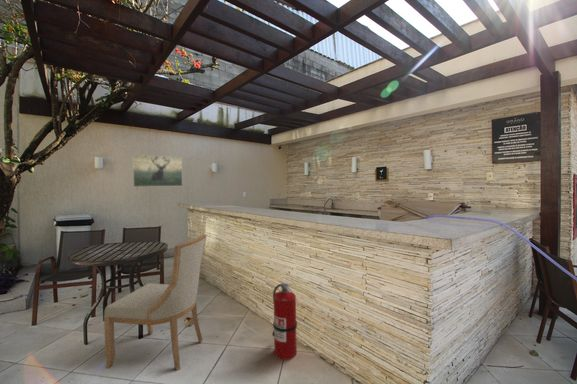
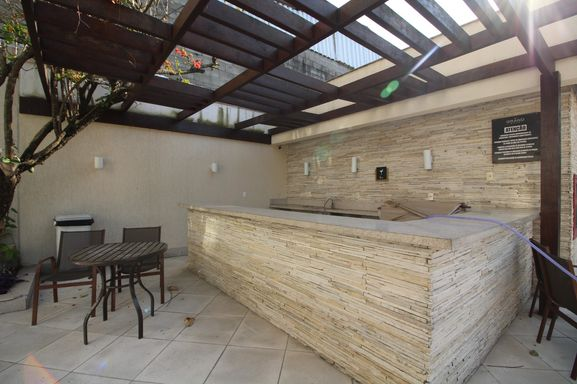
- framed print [131,154,184,188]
- chair [103,233,208,371]
- fire extinguisher [271,280,298,361]
